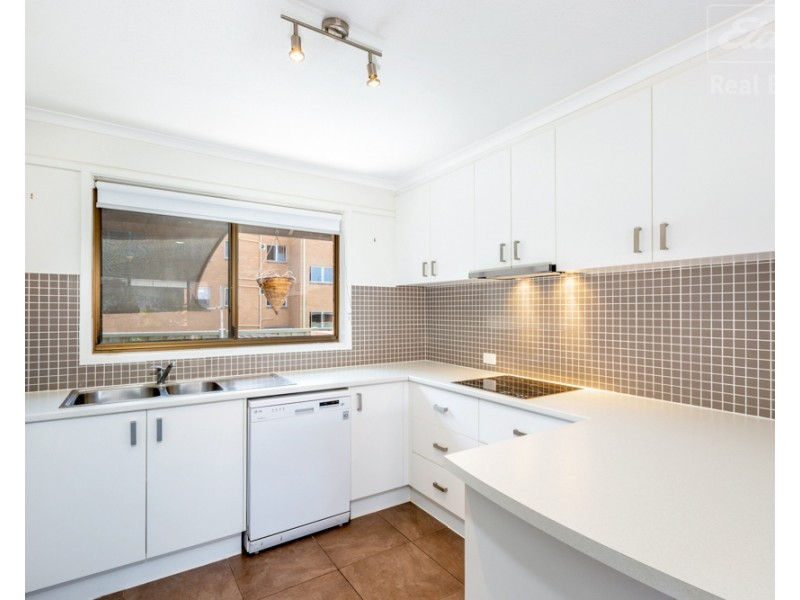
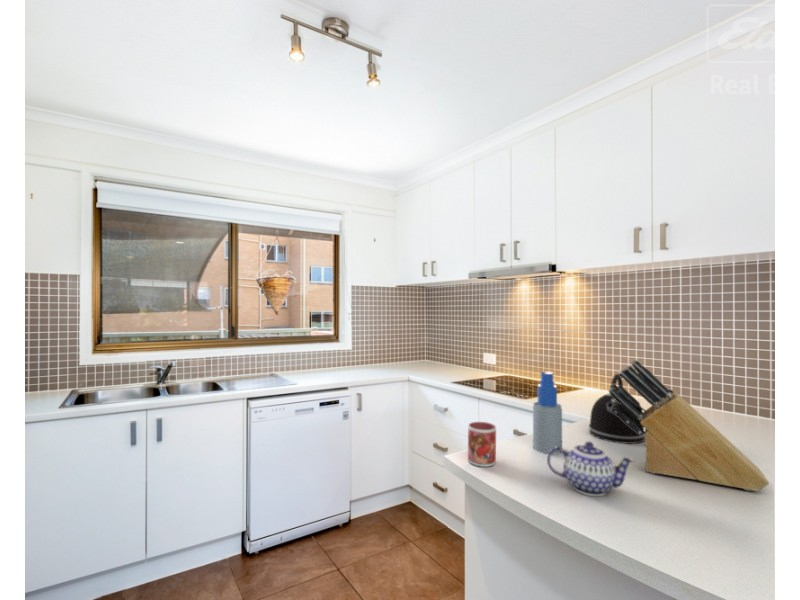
+ teapot [546,441,636,497]
+ spray bottle [532,370,563,456]
+ mug [467,421,497,468]
+ knife block [608,359,770,492]
+ kettle [588,373,645,445]
